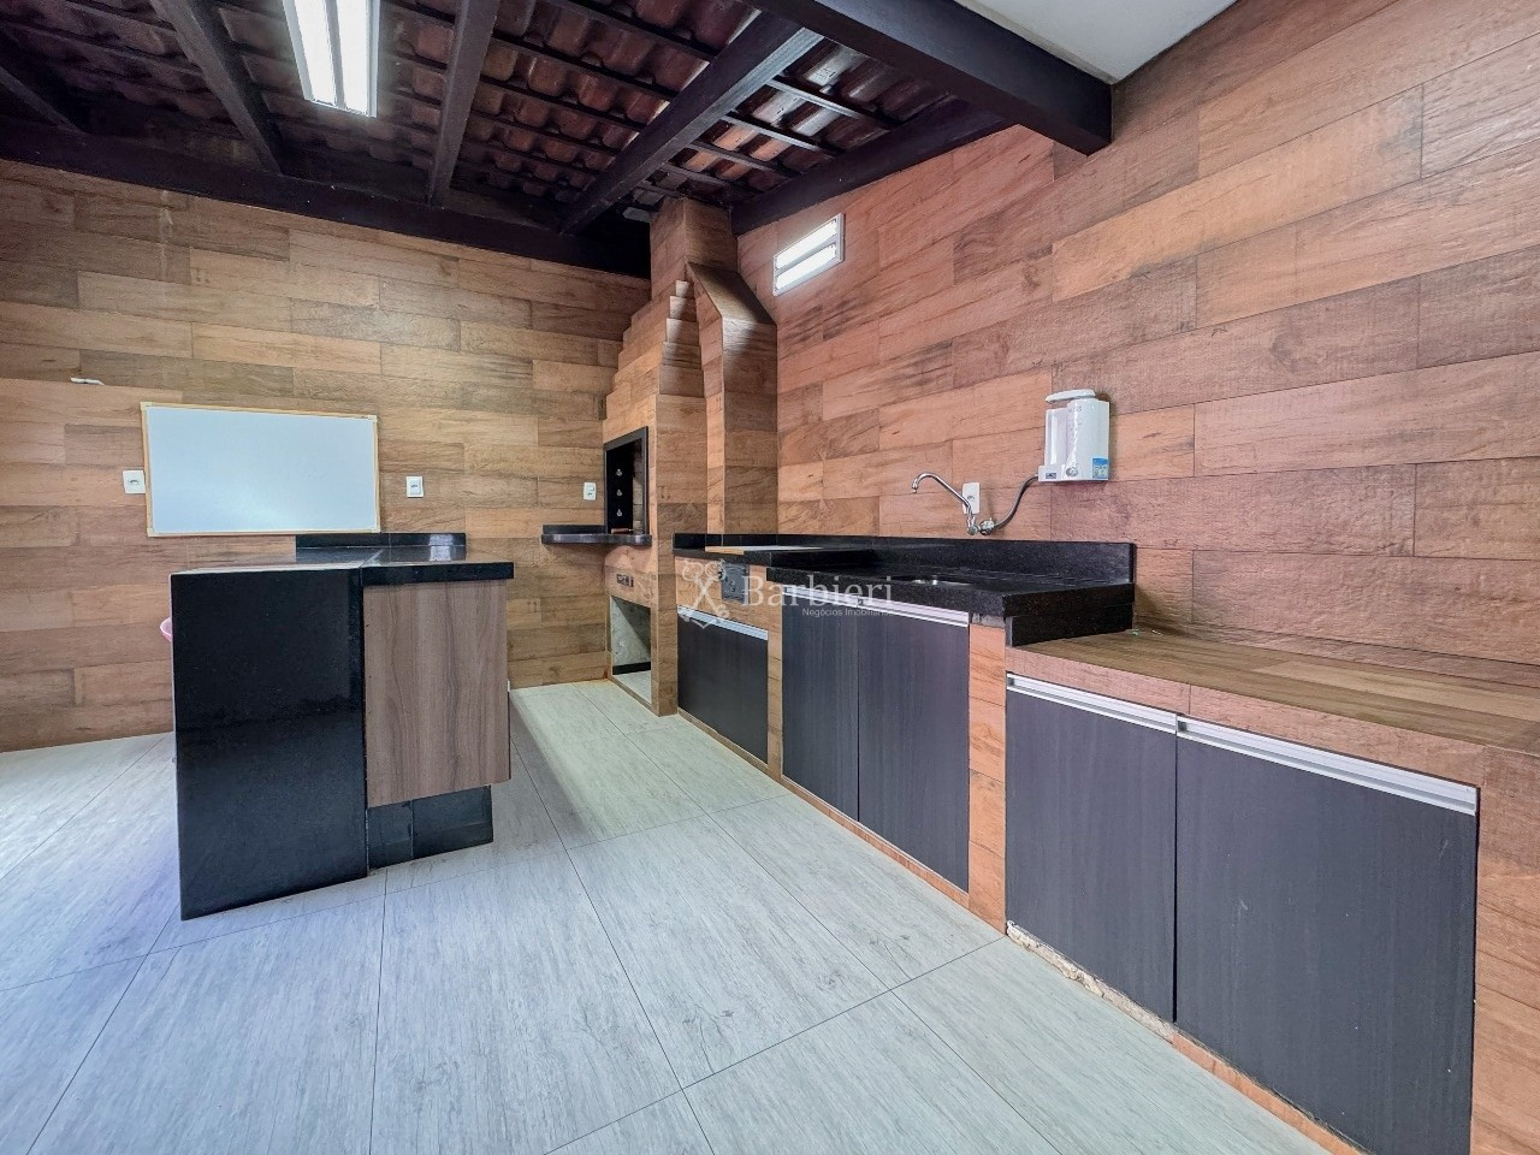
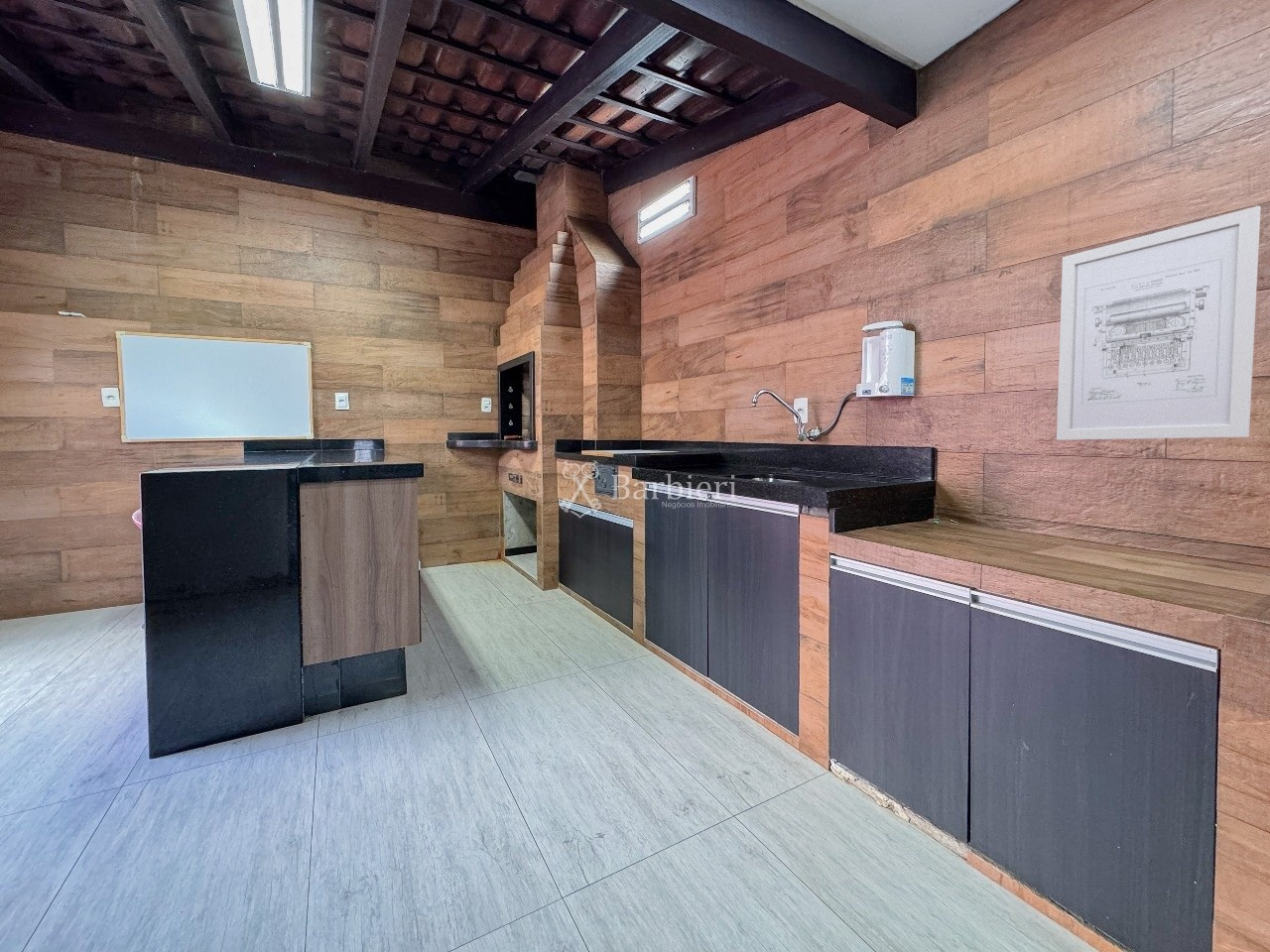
+ wall art [1056,205,1262,441]
